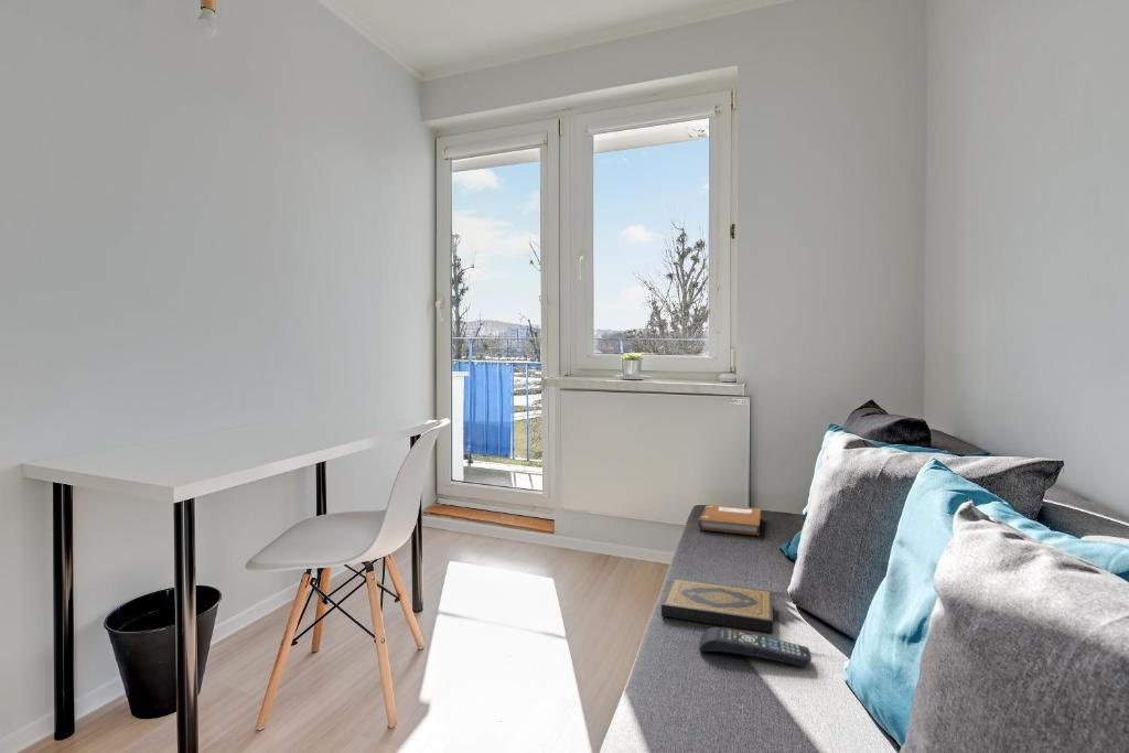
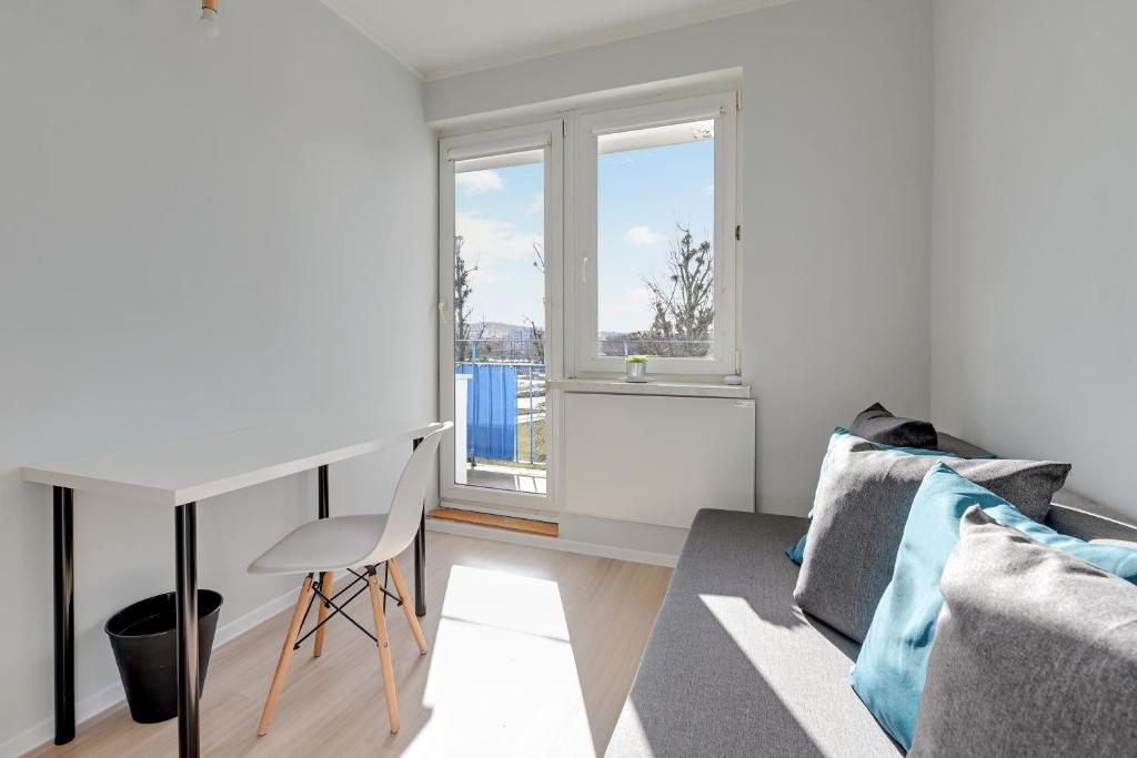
- notebook [697,503,762,537]
- remote control [698,626,813,668]
- hardback book [660,578,774,634]
